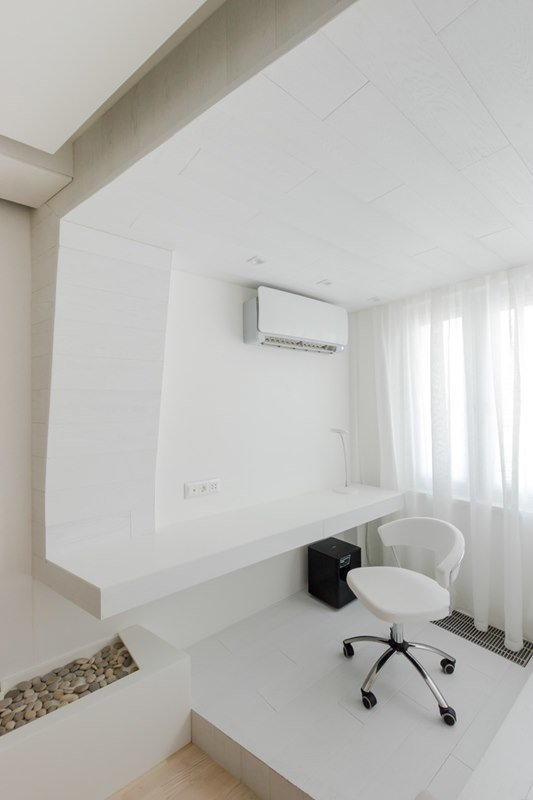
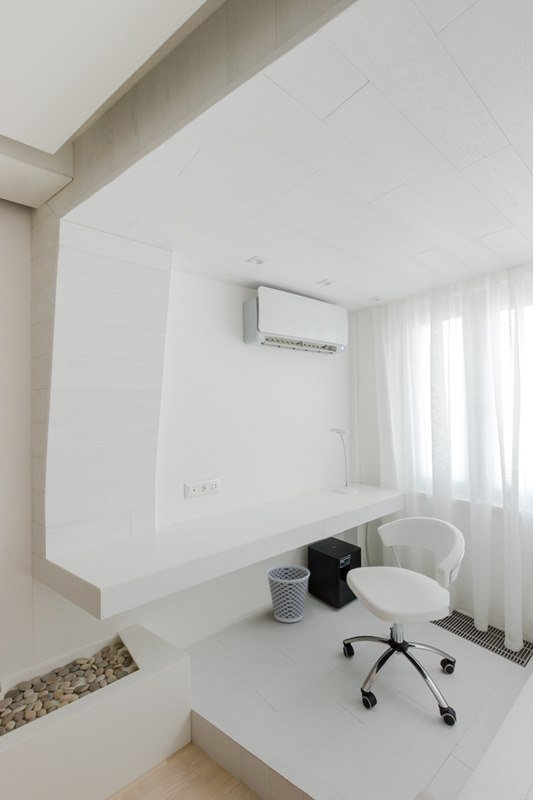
+ wastebasket [266,564,311,623]
